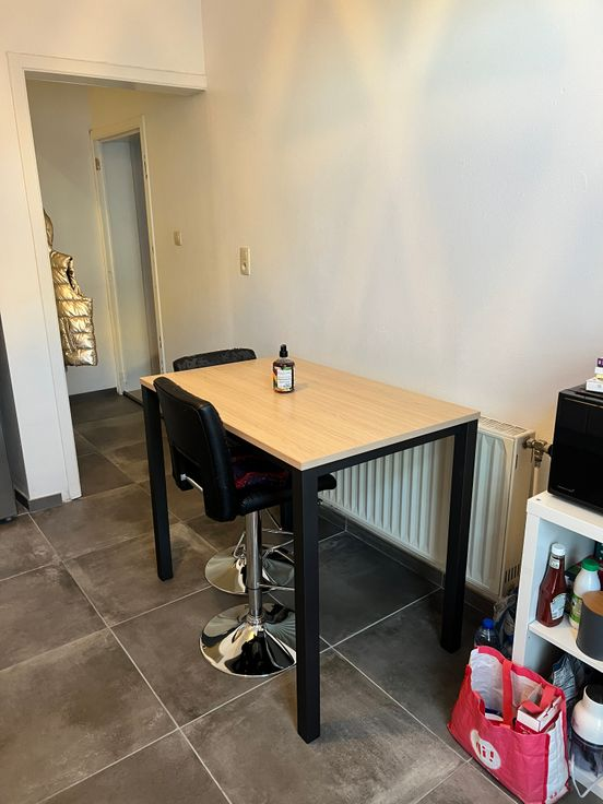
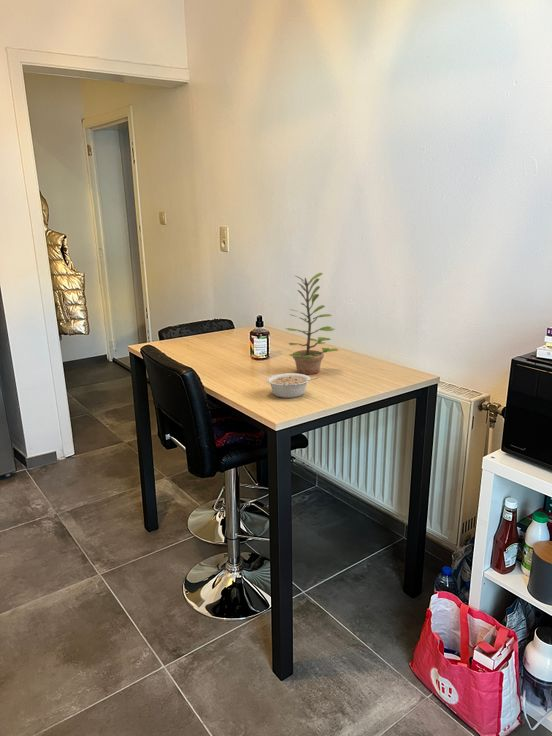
+ legume [266,372,318,399]
+ plant [285,272,339,375]
